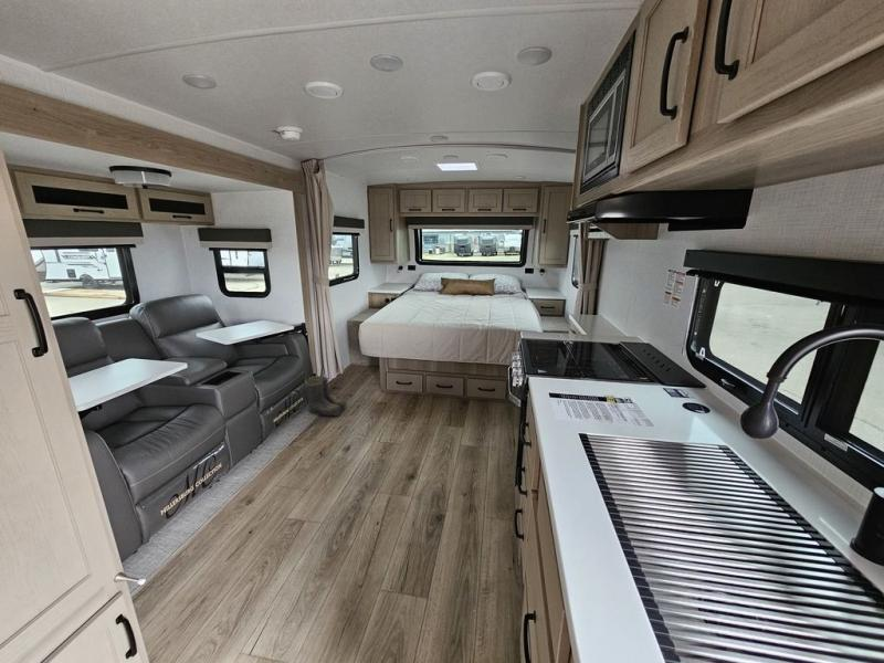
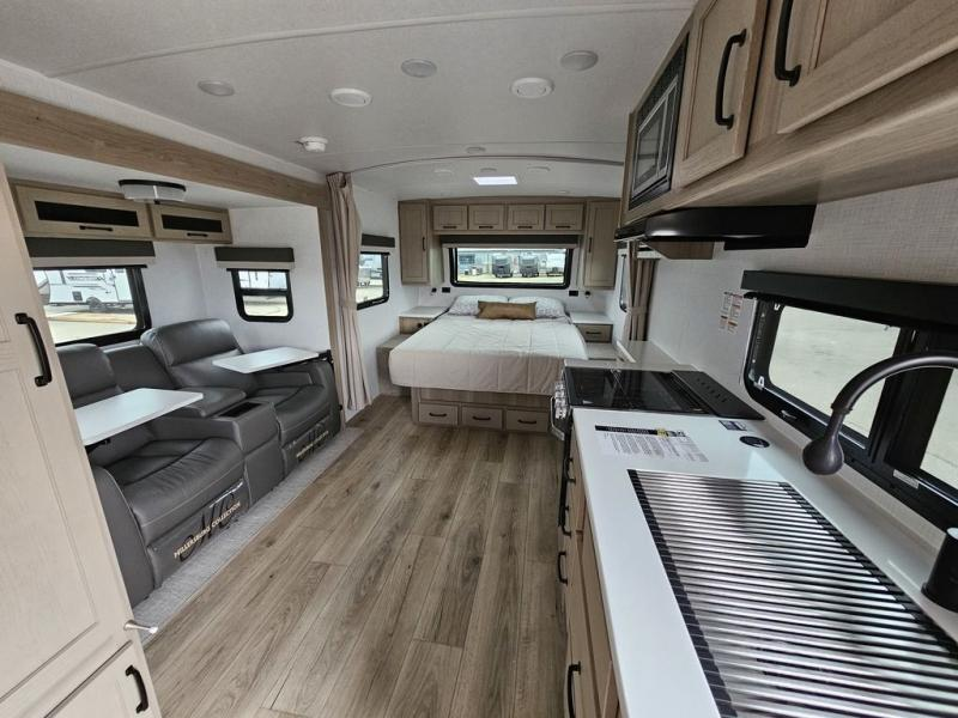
- boots [304,375,348,418]
